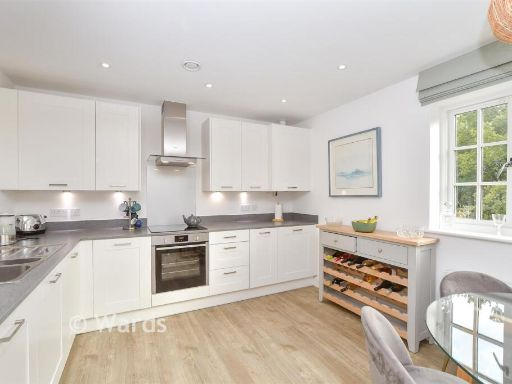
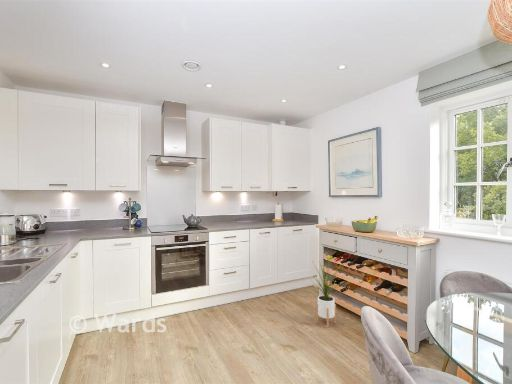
+ house plant [310,259,342,329]
